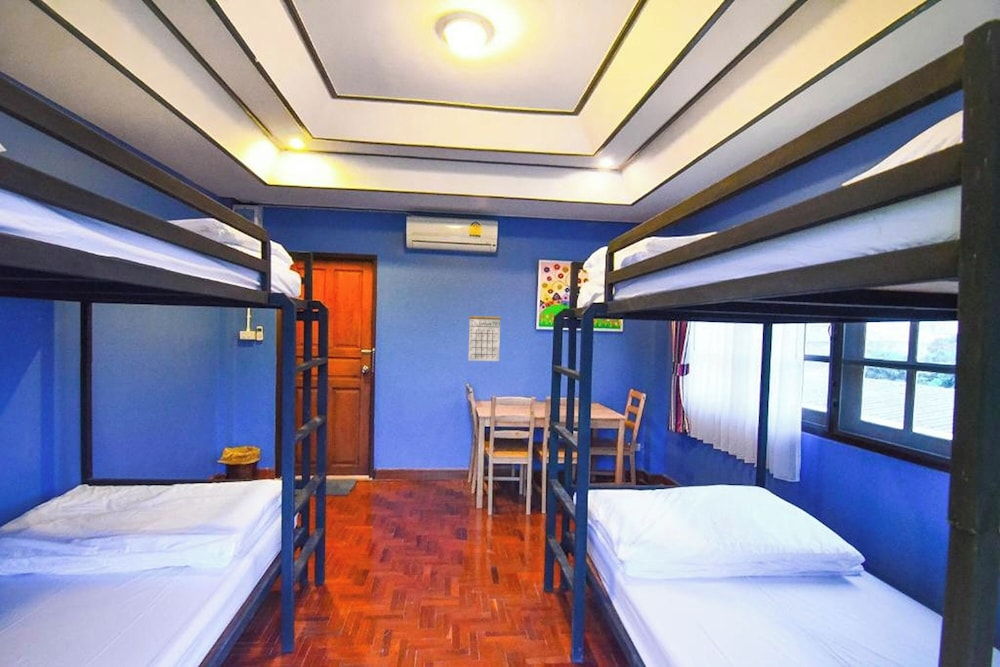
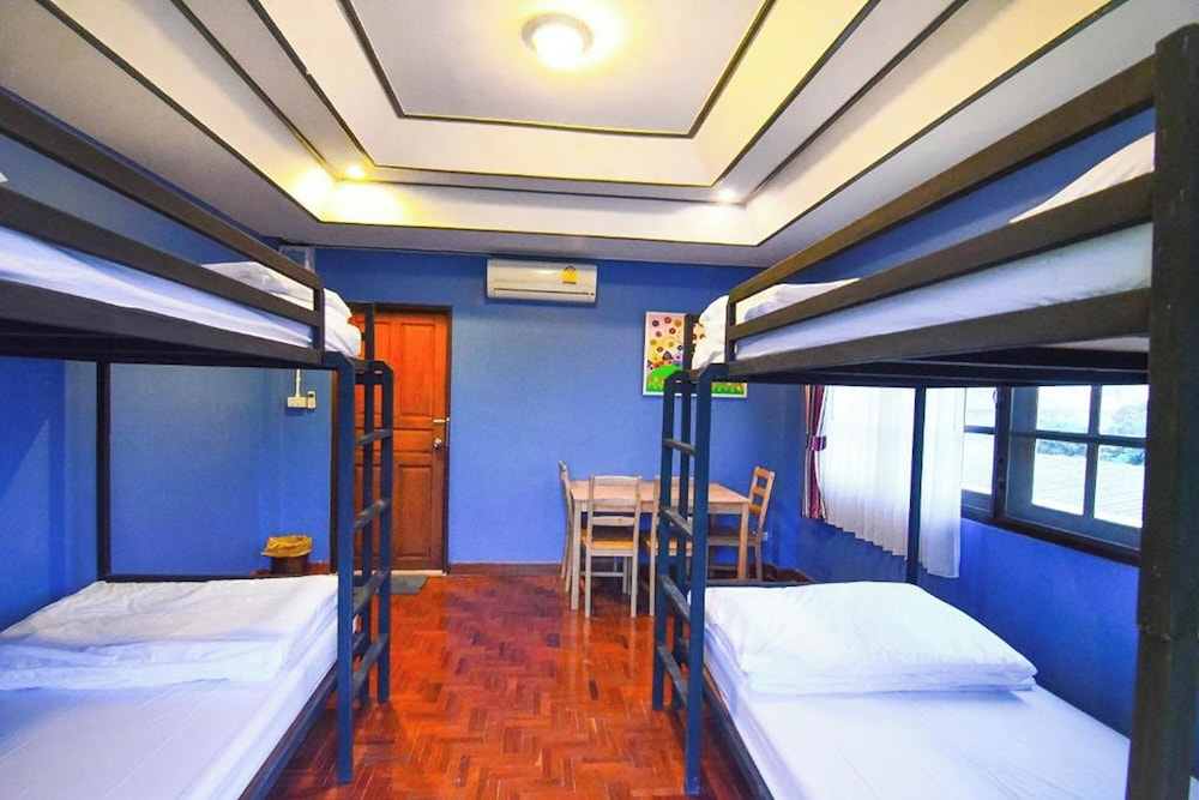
- calendar [467,306,502,362]
